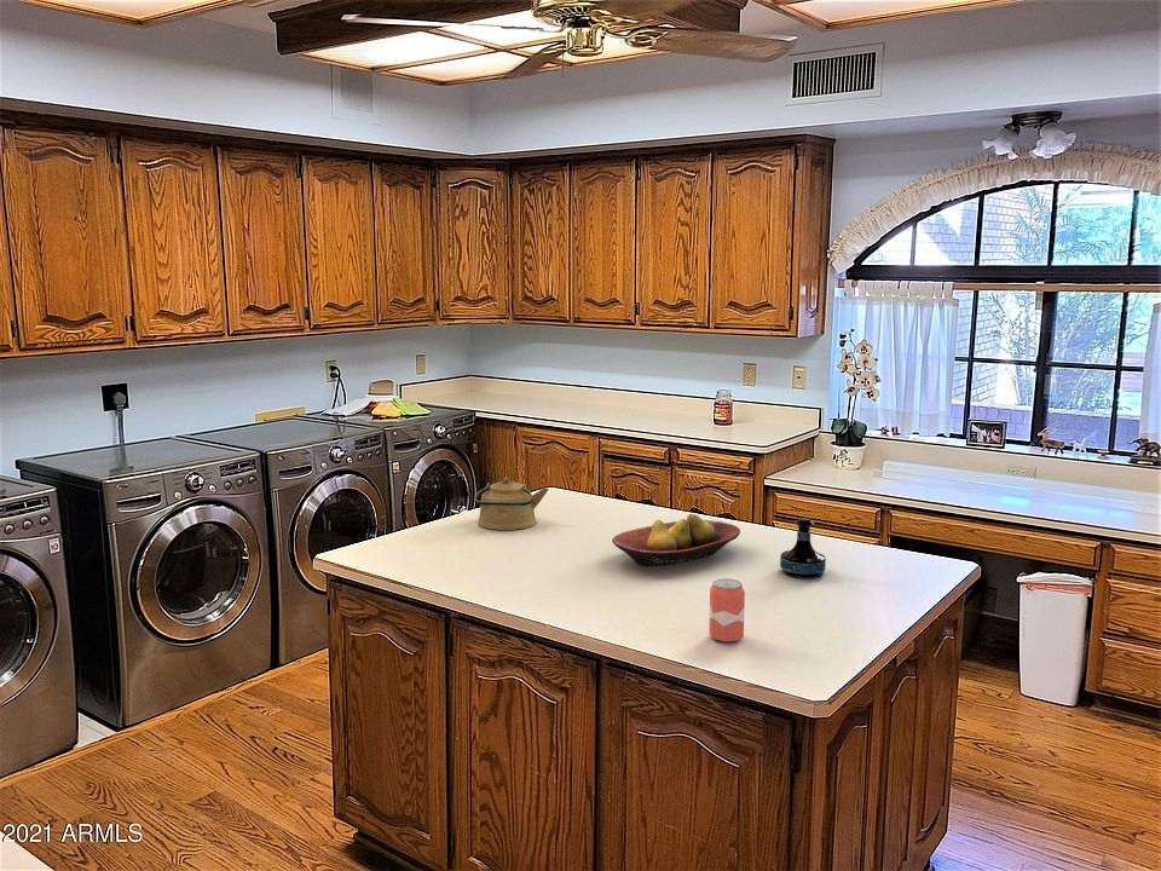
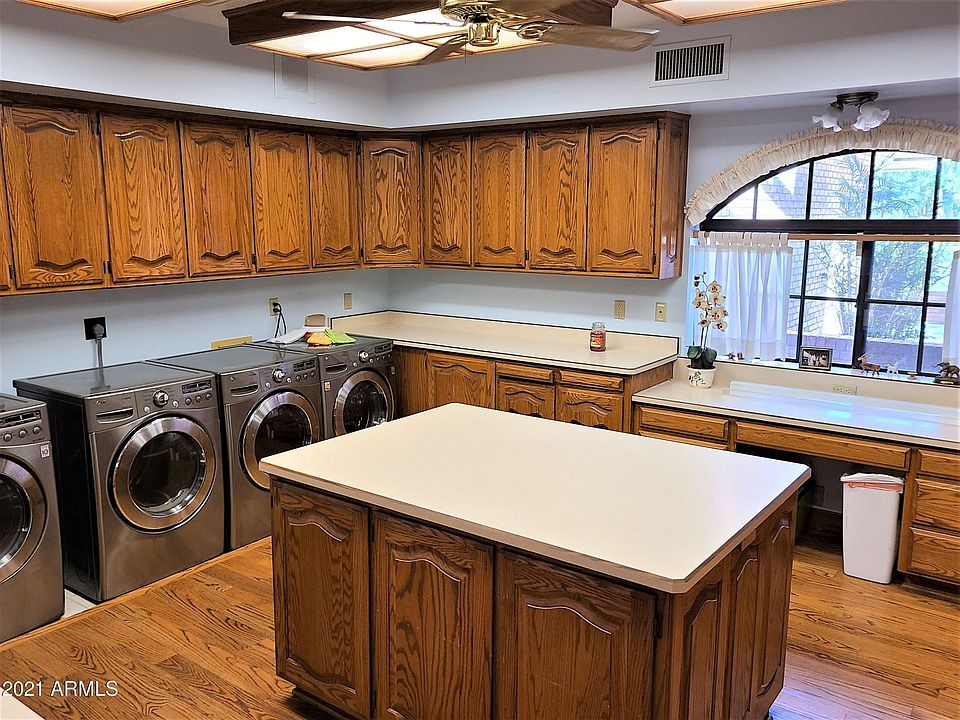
- tequila bottle [779,517,827,579]
- soda can [707,577,746,642]
- kettle [473,475,550,531]
- fruit bowl [611,513,741,569]
